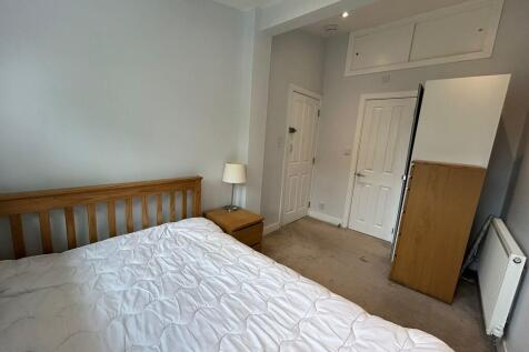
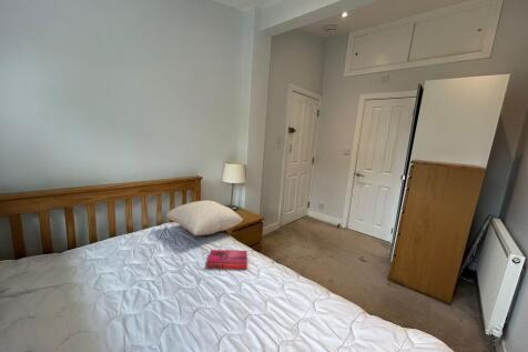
+ pillow [165,200,244,237]
+ hardback book [205,249,248,270]
